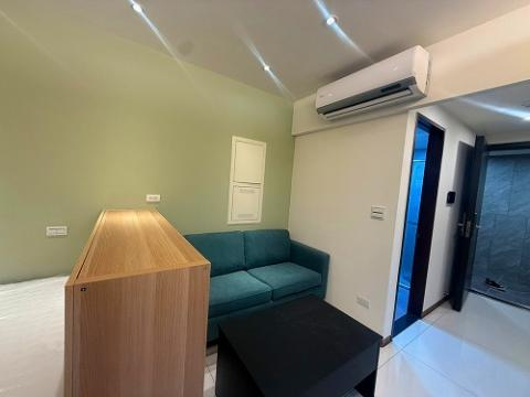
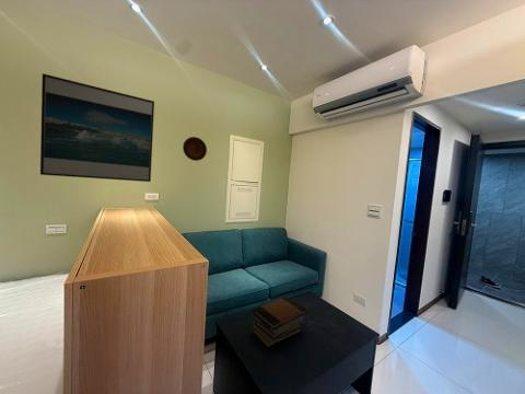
+ decorative plate [182,136,208,162]
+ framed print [39,72,155,183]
+ book stack [252,296,307,348]
